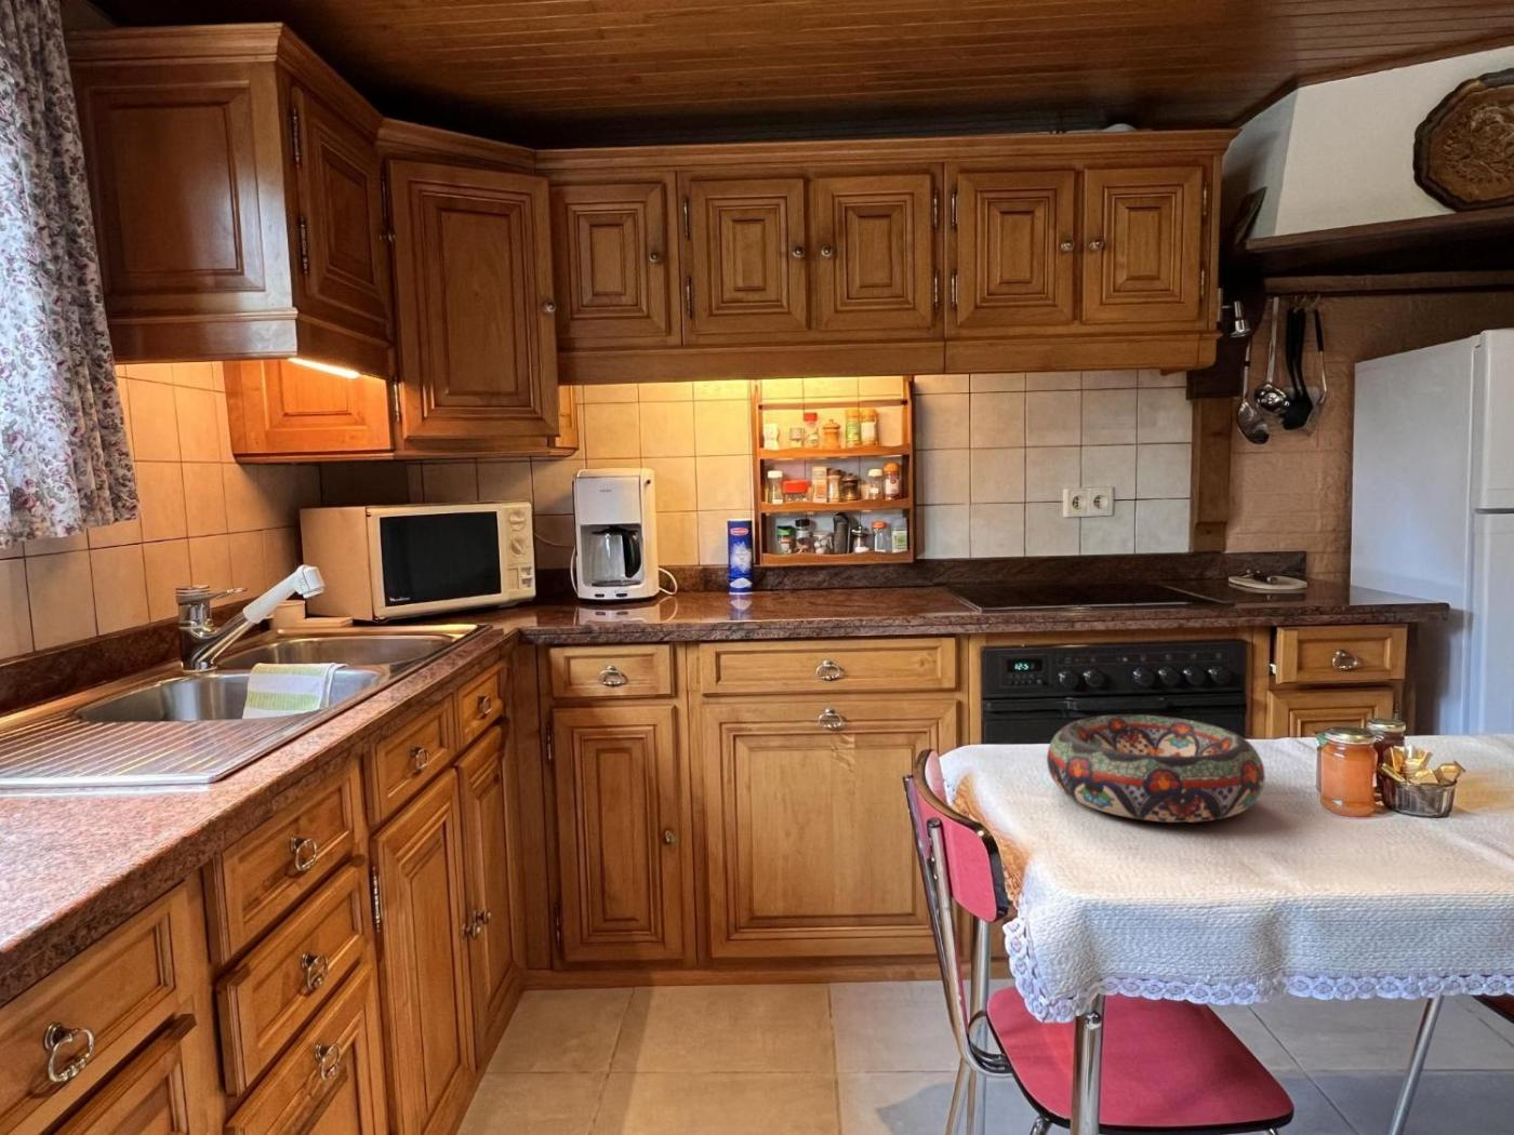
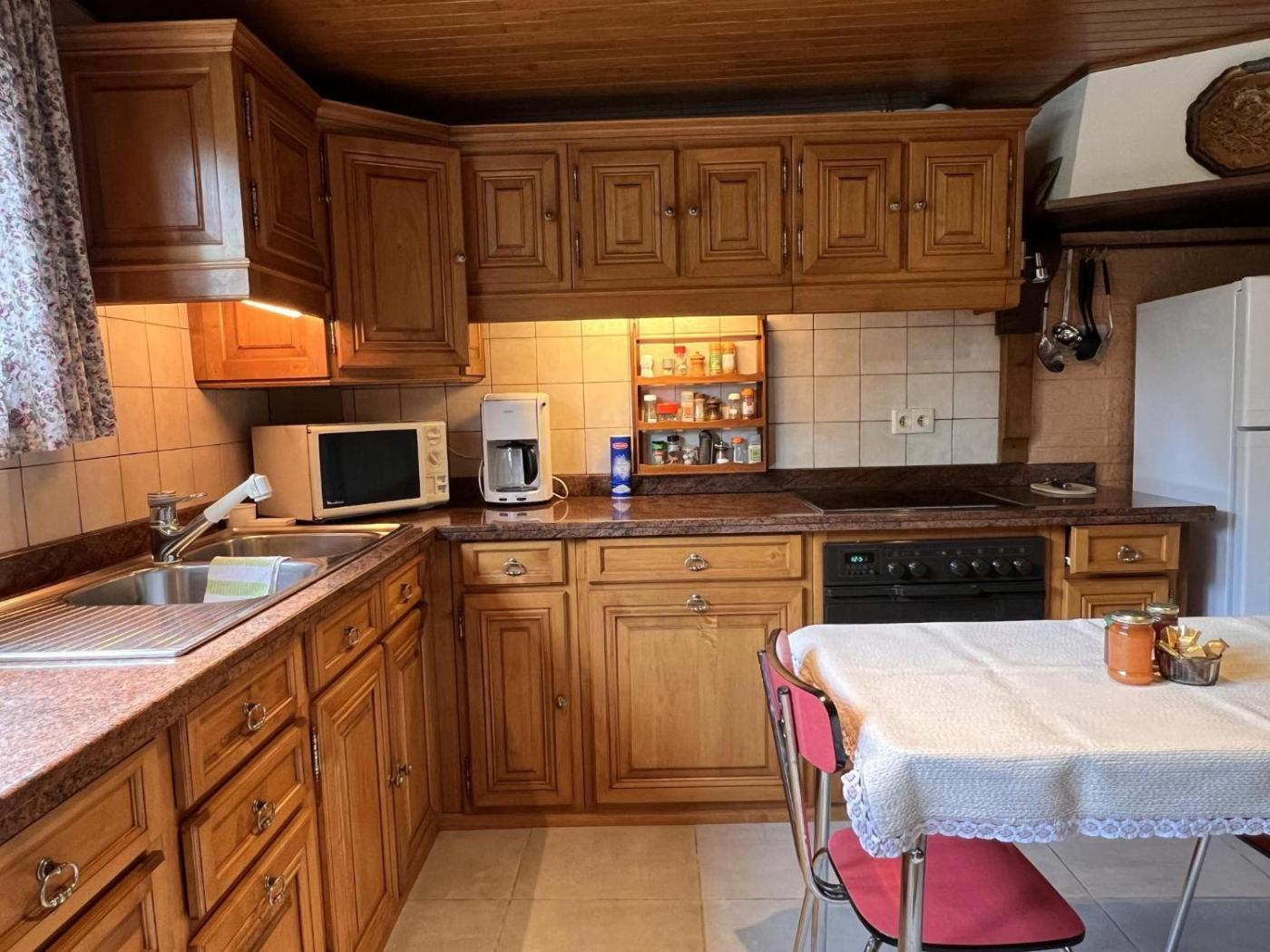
- decorative bowl [1045,713,1266,824]
